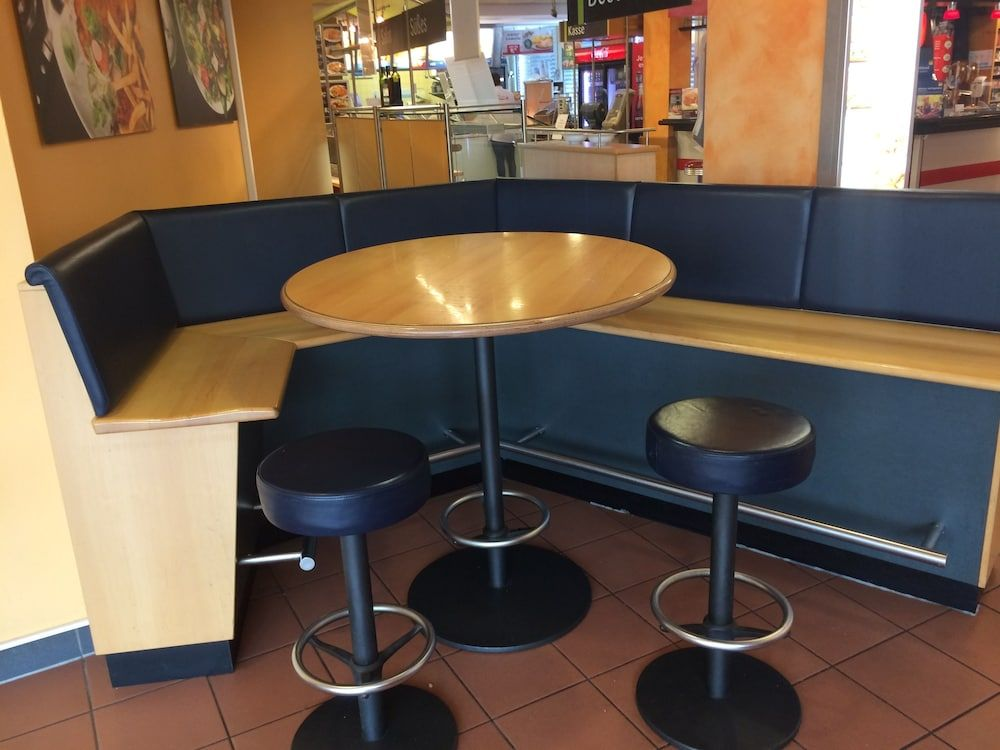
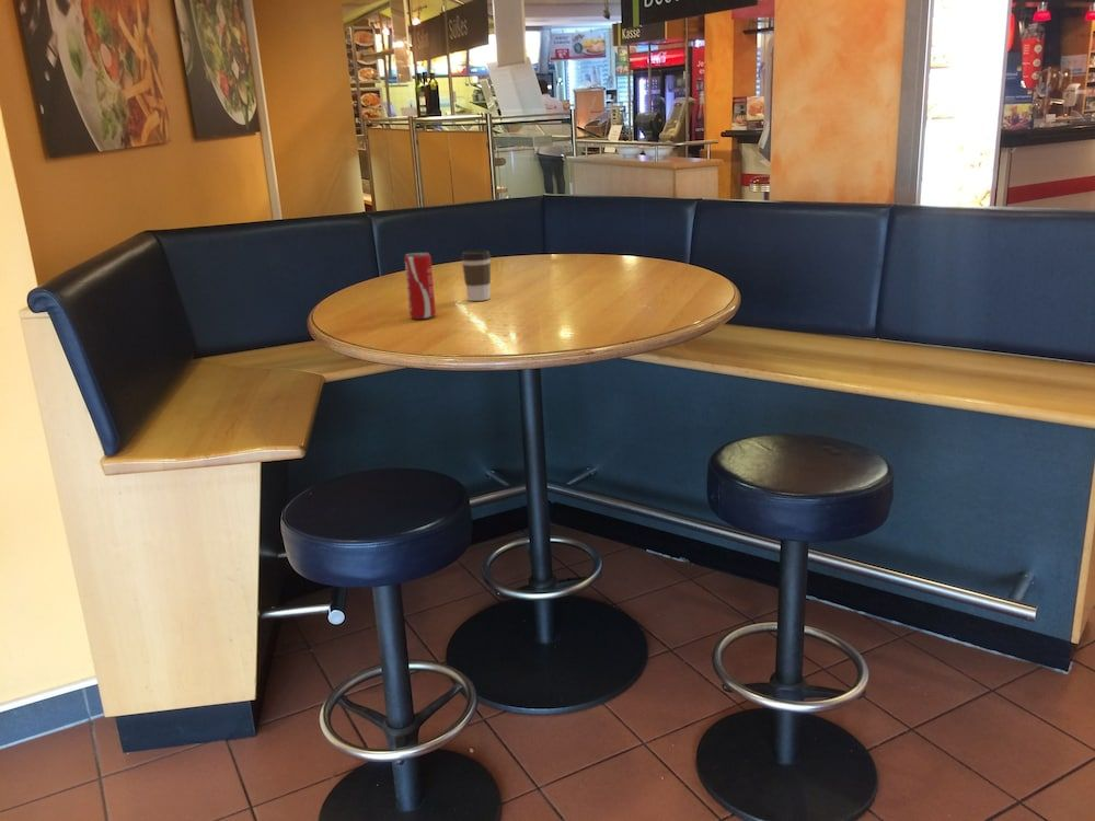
+ coffee cup [460,250,492,302]
+ beverage can [404,252,437,320]
